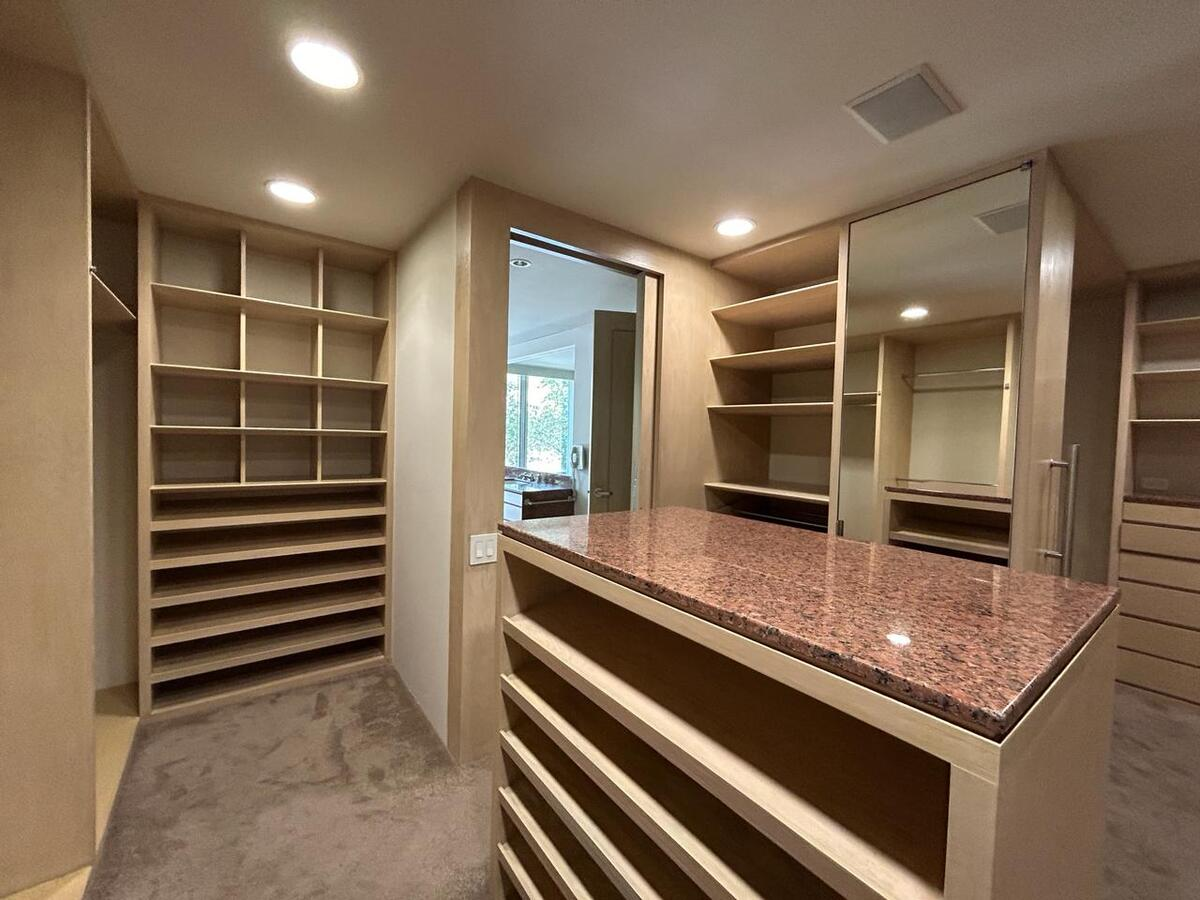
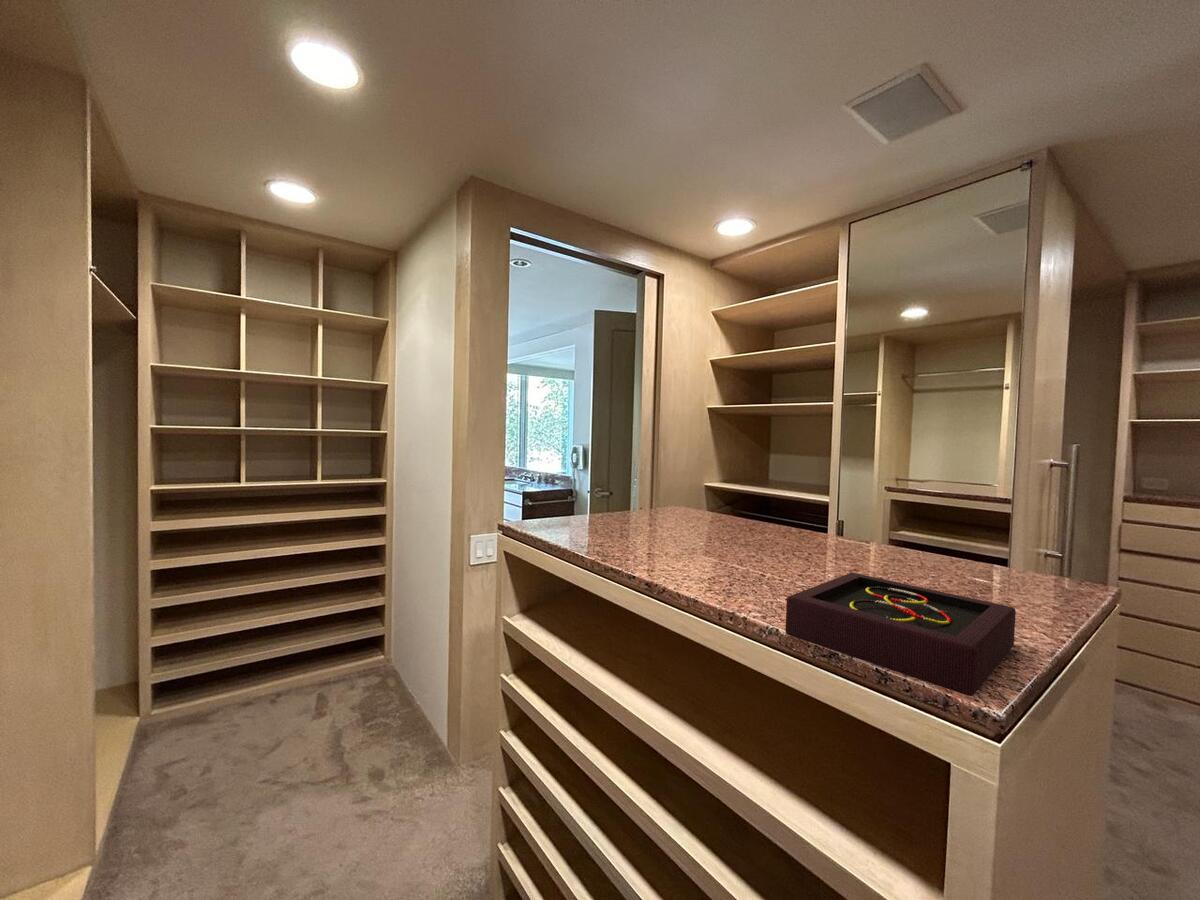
+ jewelry box [784,572,1017,697]
